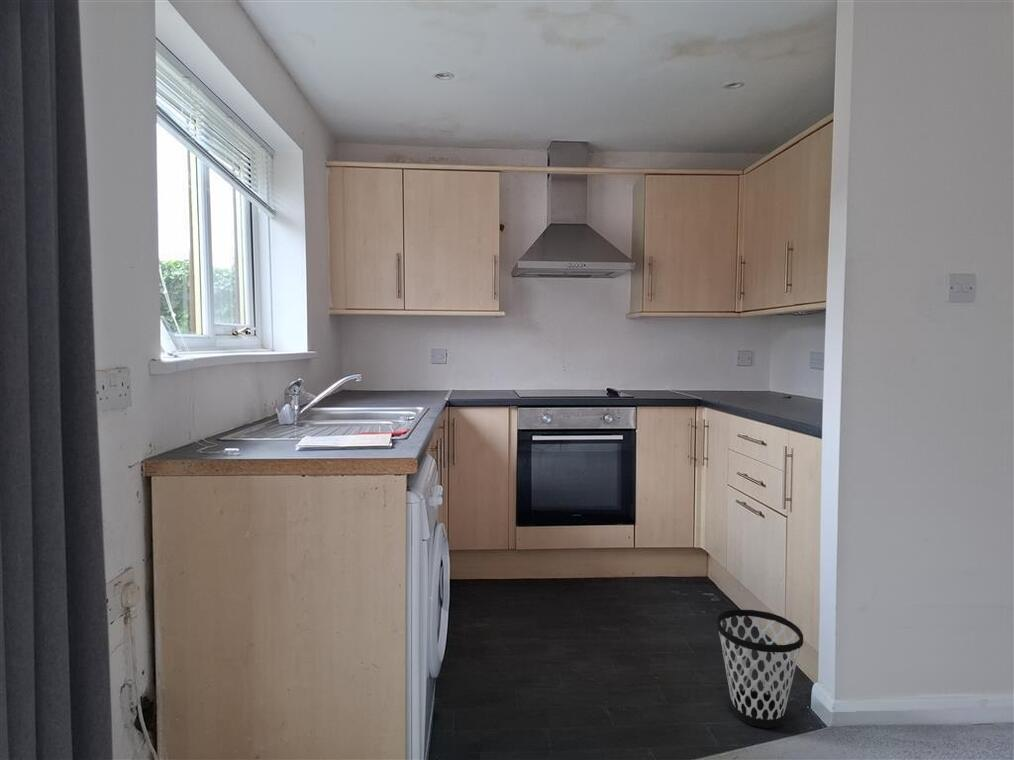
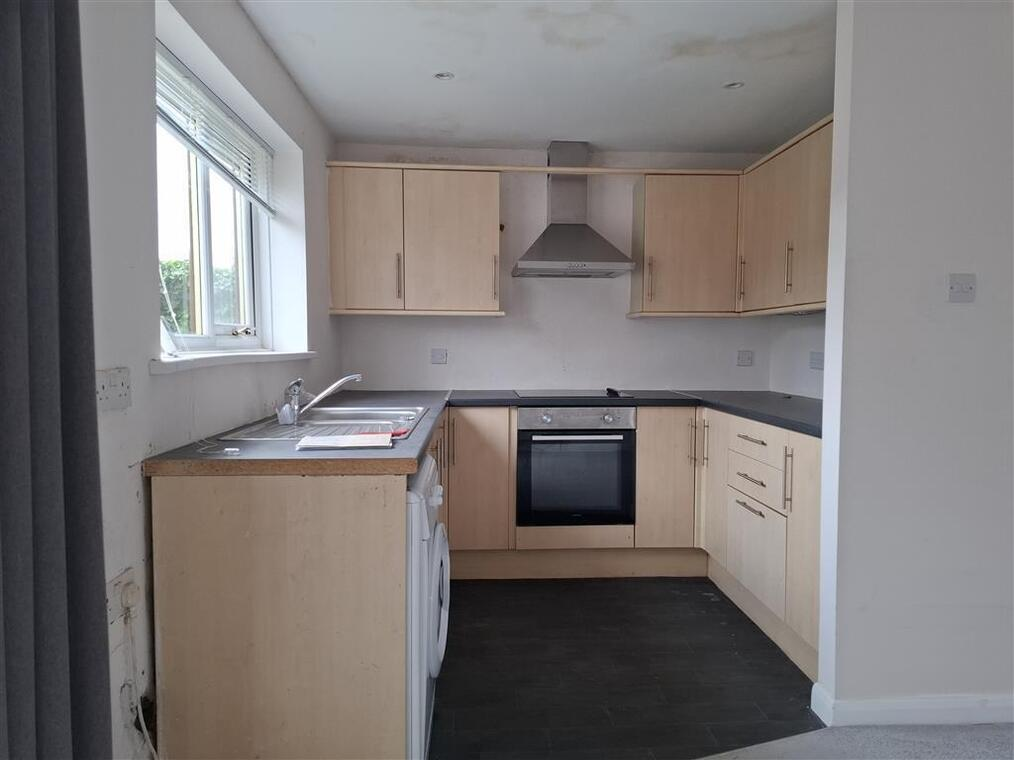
- wastebasket [716,609,804,729]
